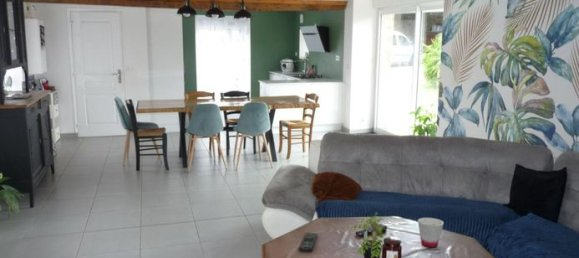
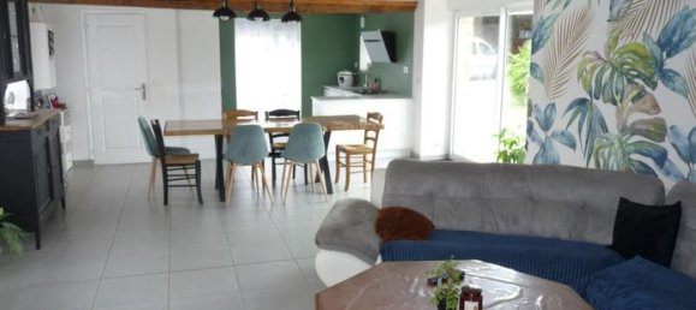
- remote control [298,232,318,253]
- cup [417,217,445,248]
